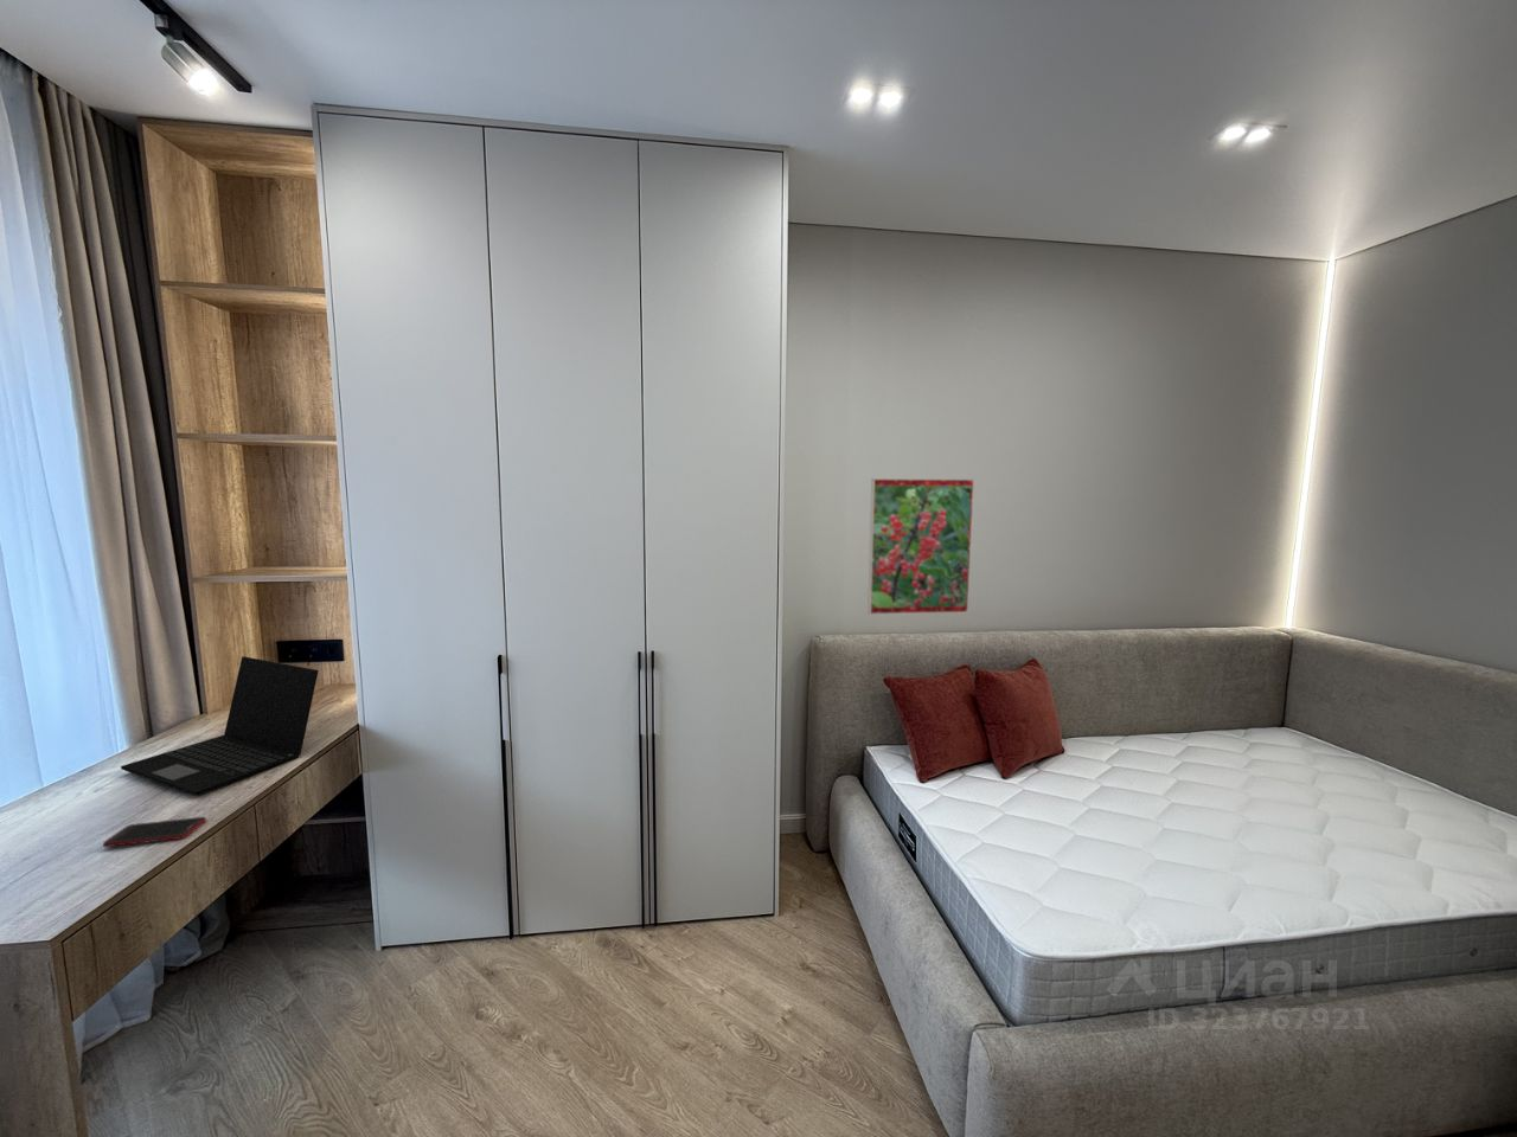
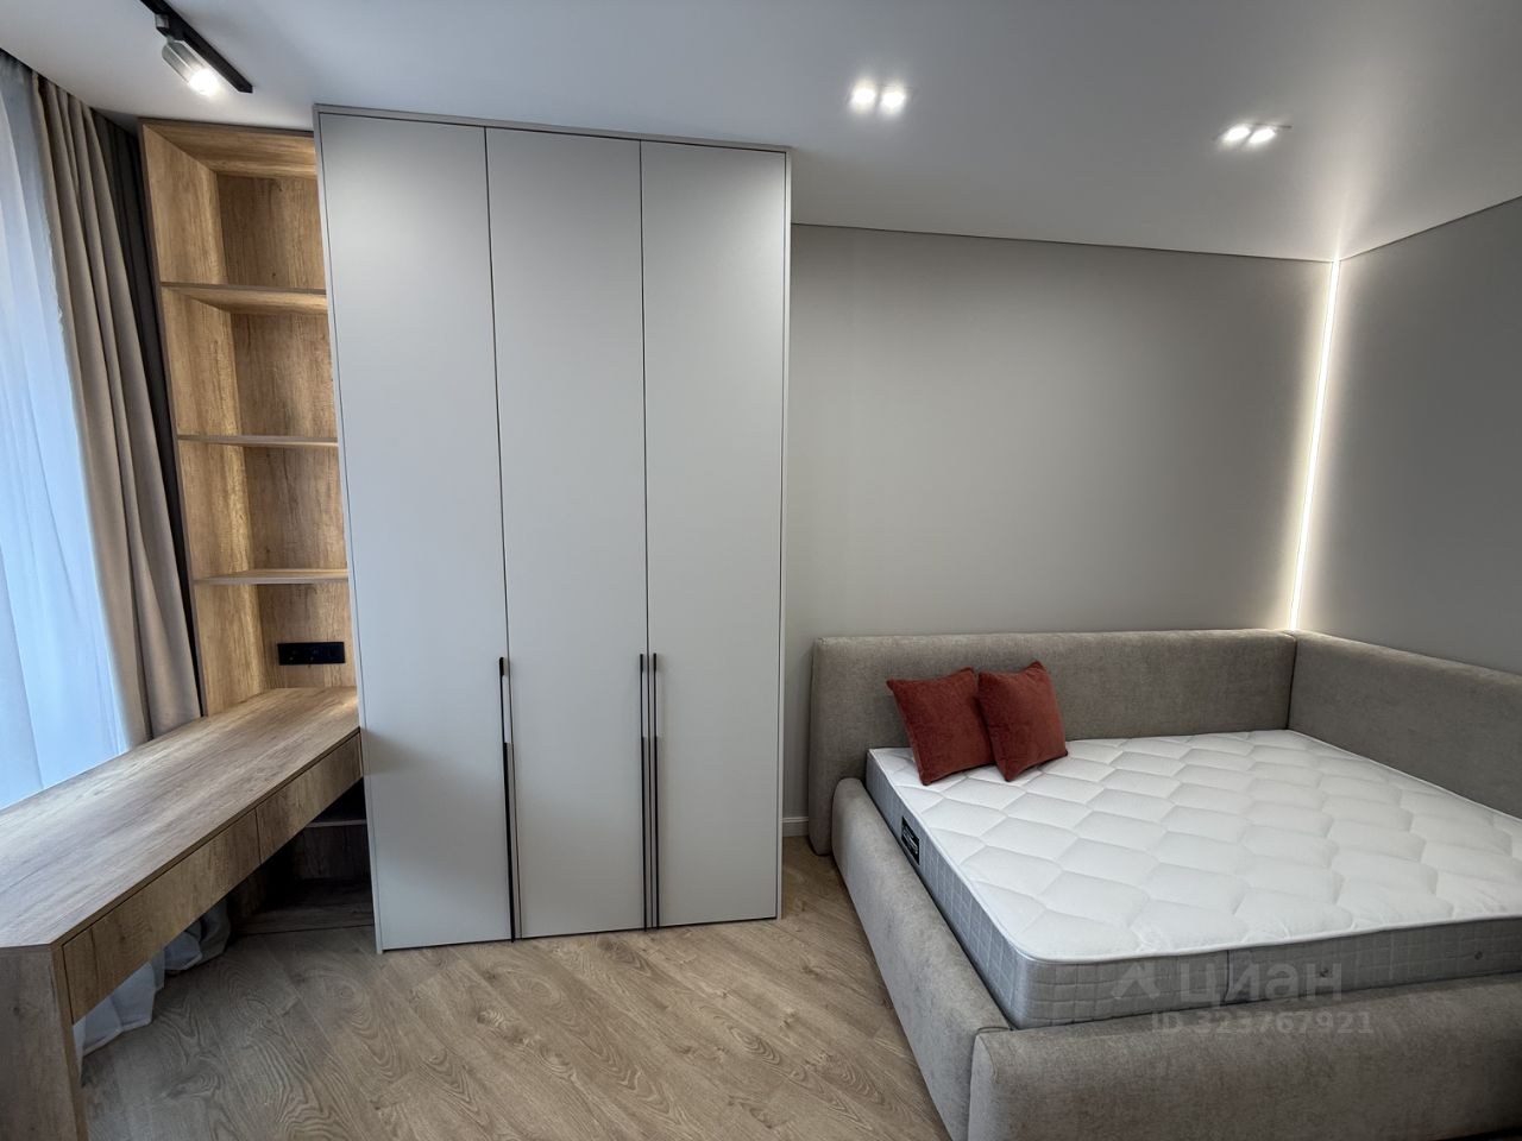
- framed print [866,478,976,616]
- cell phone [102,816,208,848]
- laptop [119,654,320,797]
